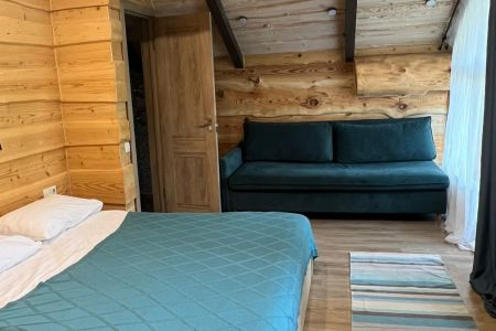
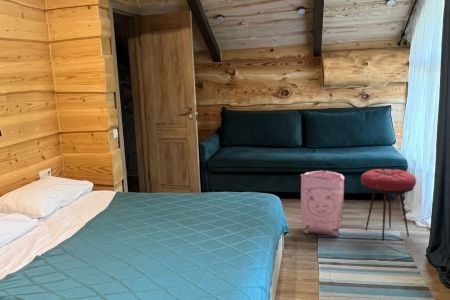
+ bag [299,170,345,237]
+ stool [360,168,417,242]
